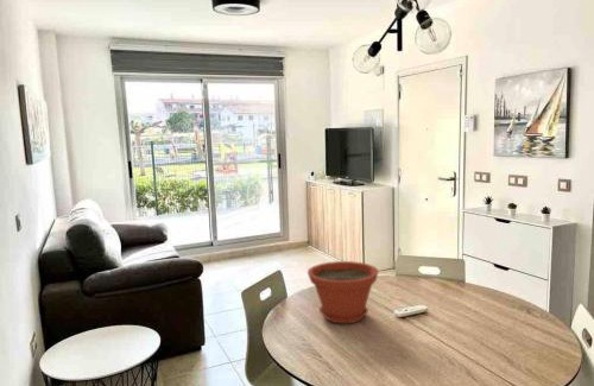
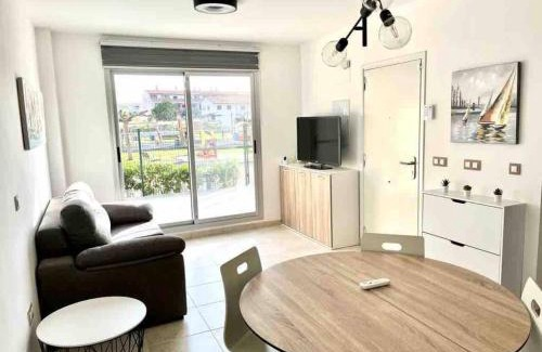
- plant pot [307,260,379,325]
